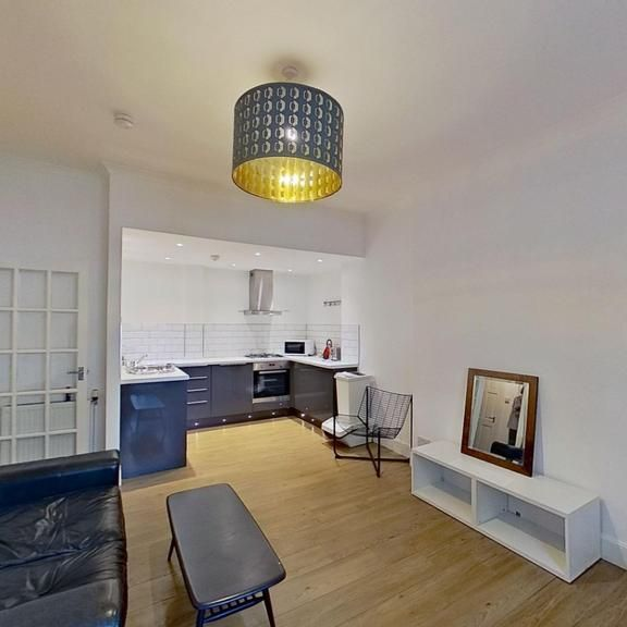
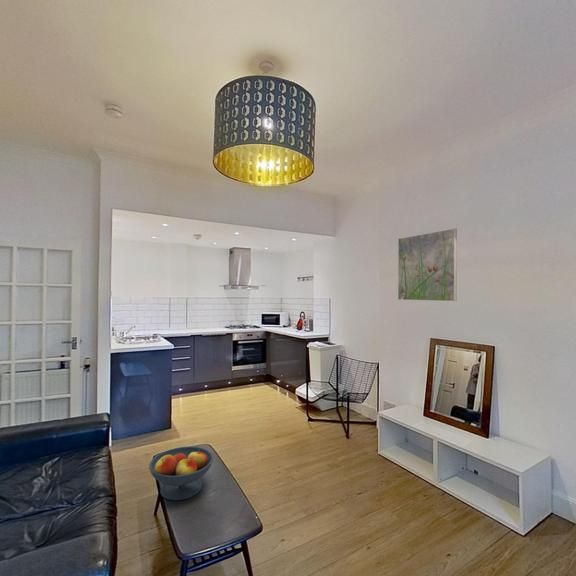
+ fruit bowl [148,446,214,501]
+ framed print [397,227,458,302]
